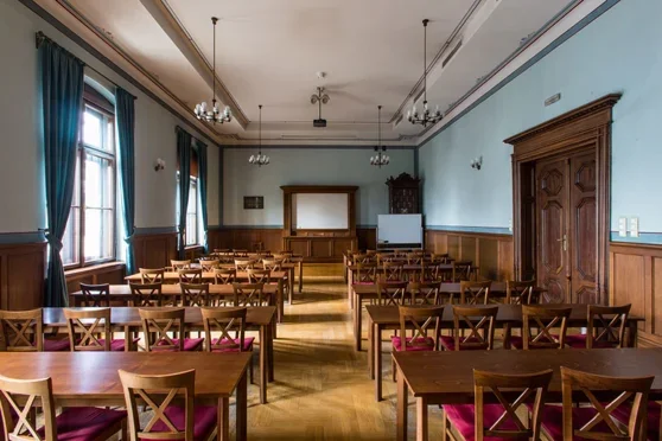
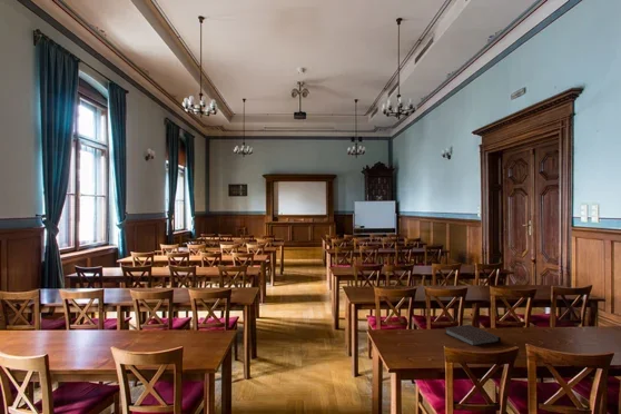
+ notebook [444,324,502,347]
